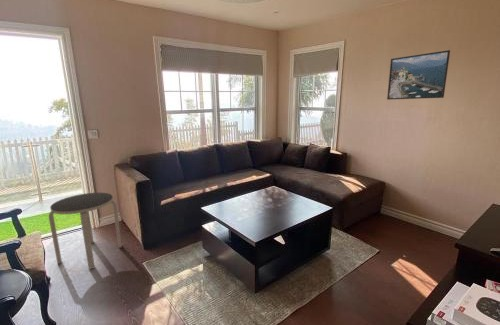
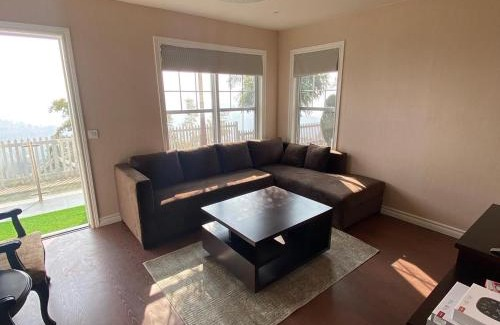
- side table [48,192,123,270]
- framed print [386,49,451,101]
